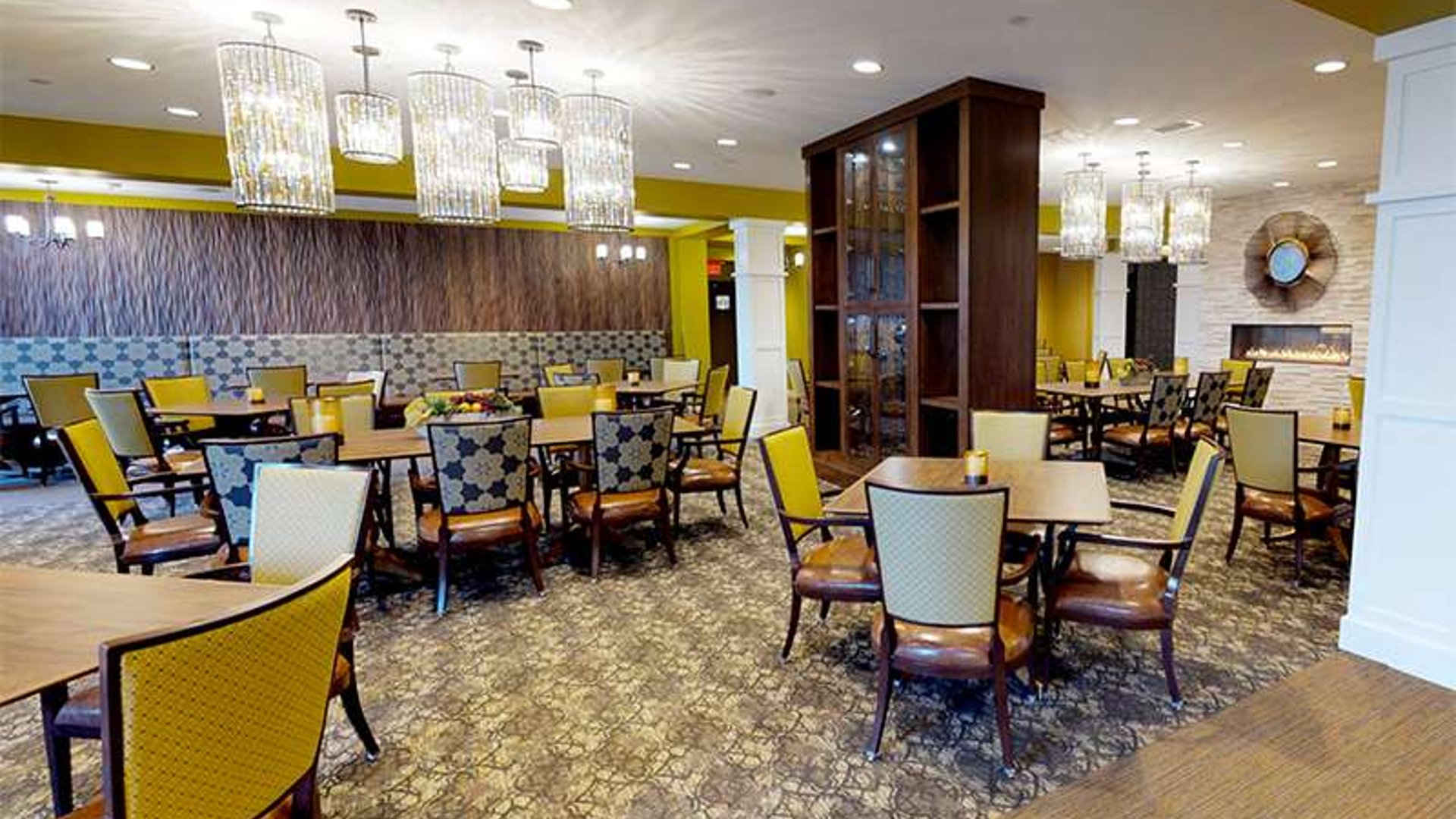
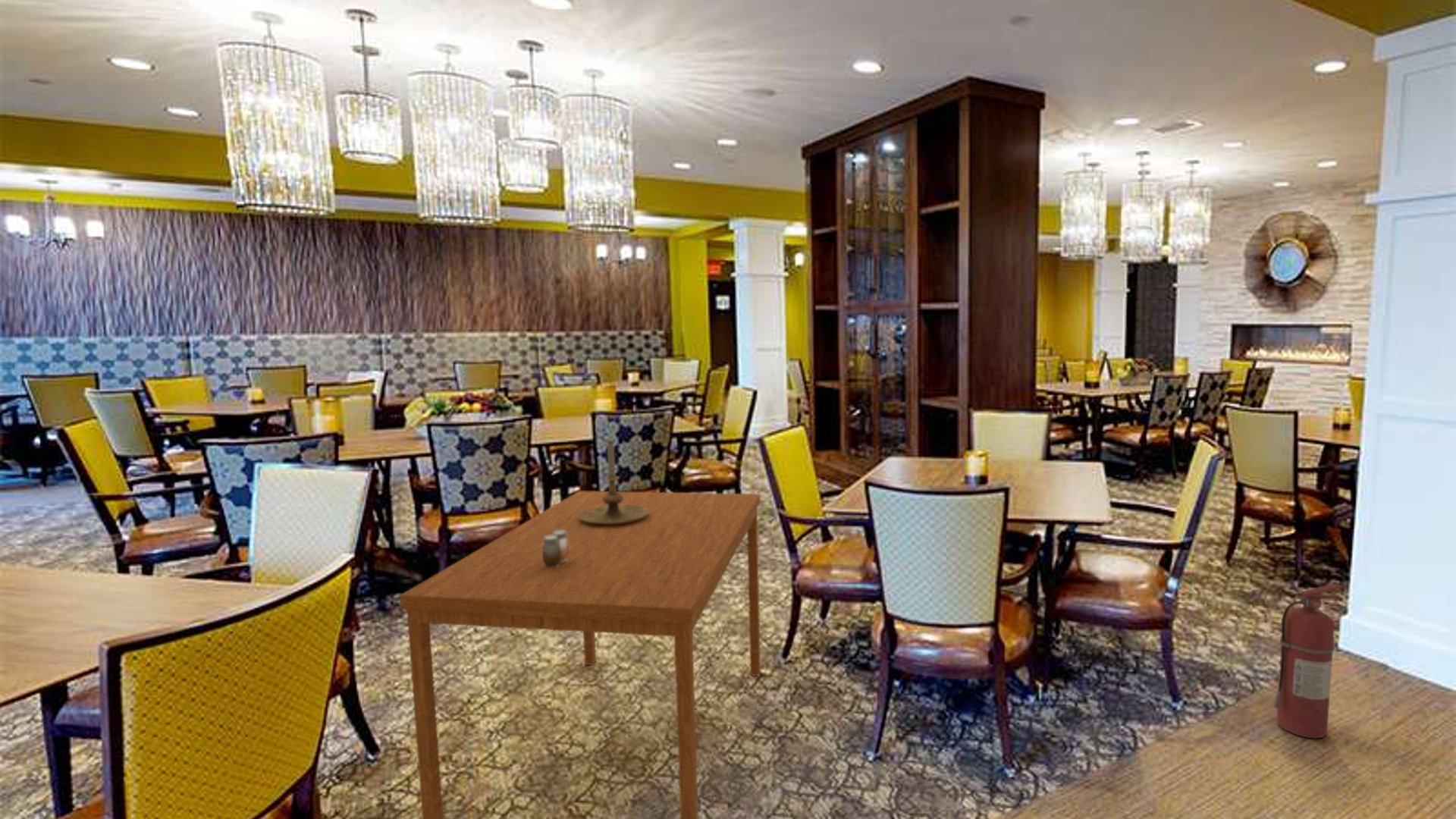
+ dining table [399,491,761,819]
+ candle holder [578,440,648,525]
+ salt and pepper shaker [543,531,569,567]
+ fire extinguisher [1272,583,1345,739]
